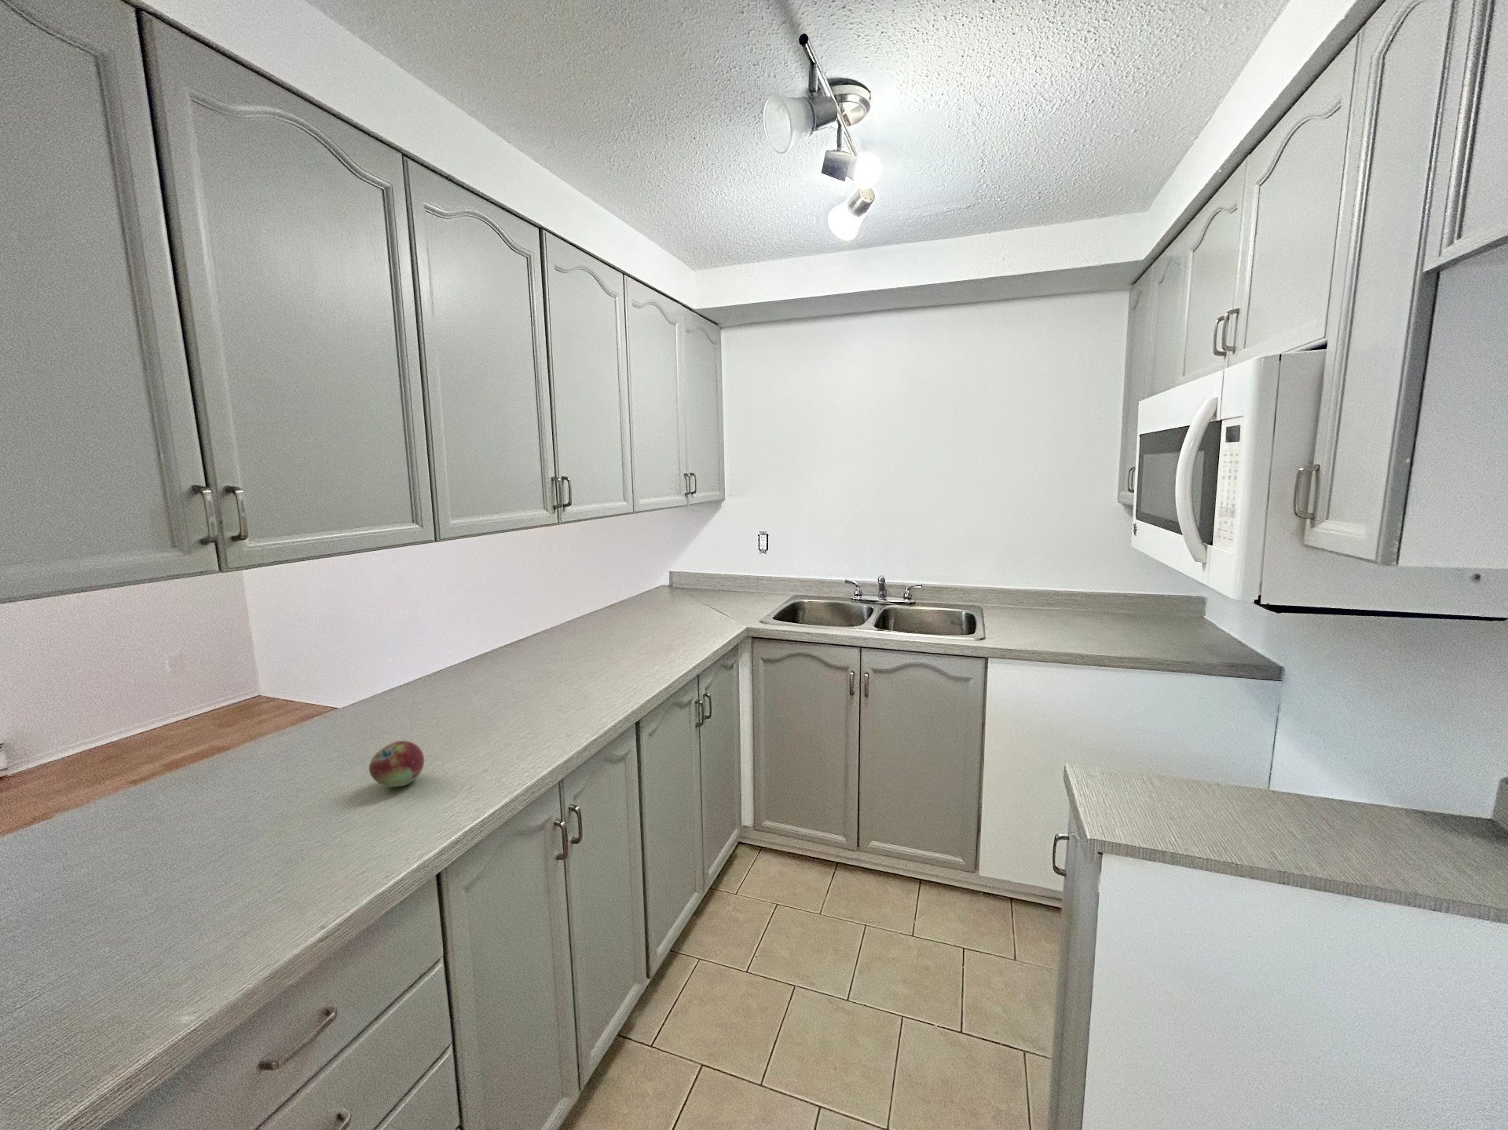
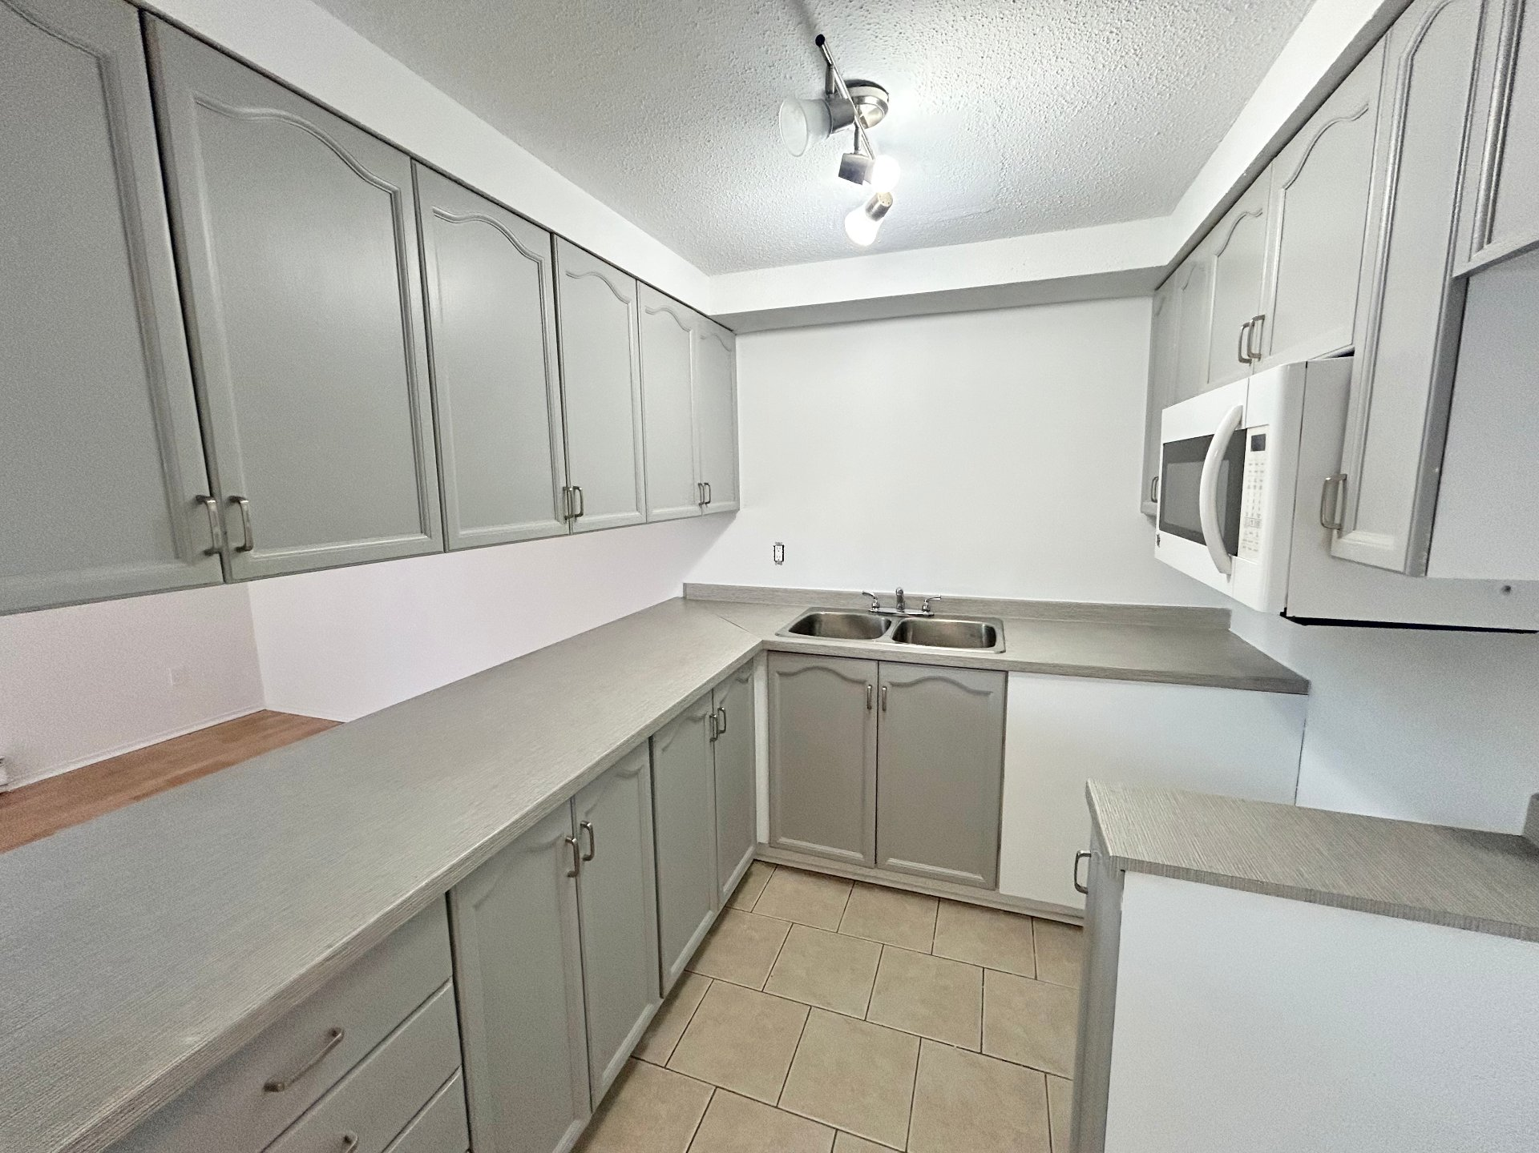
- fruit [368,739,425,788]
